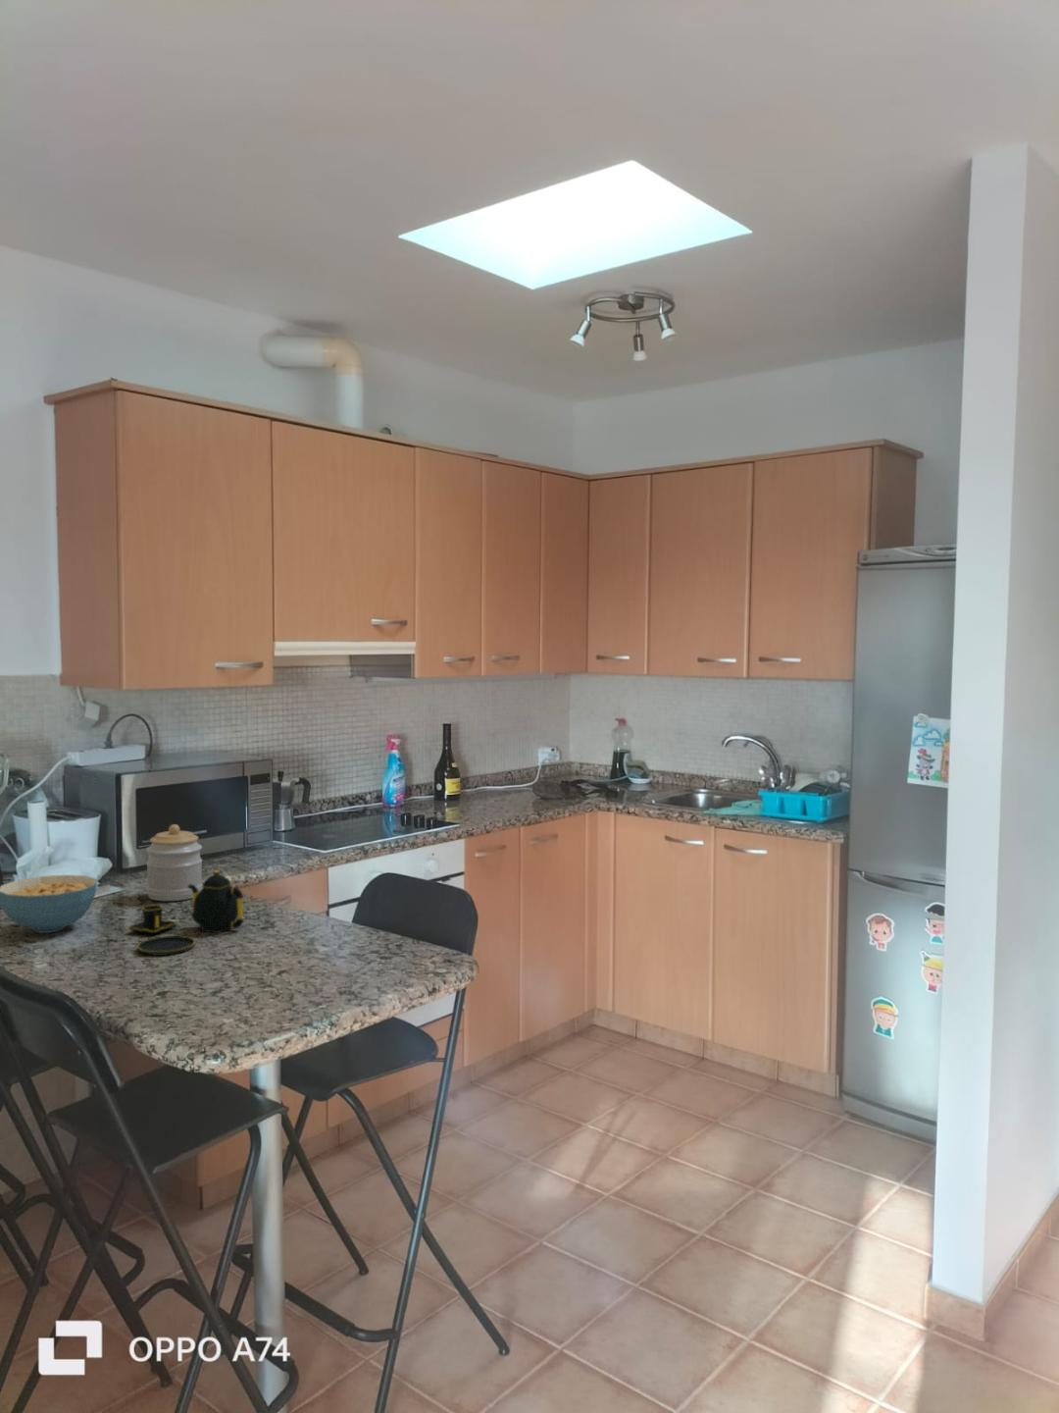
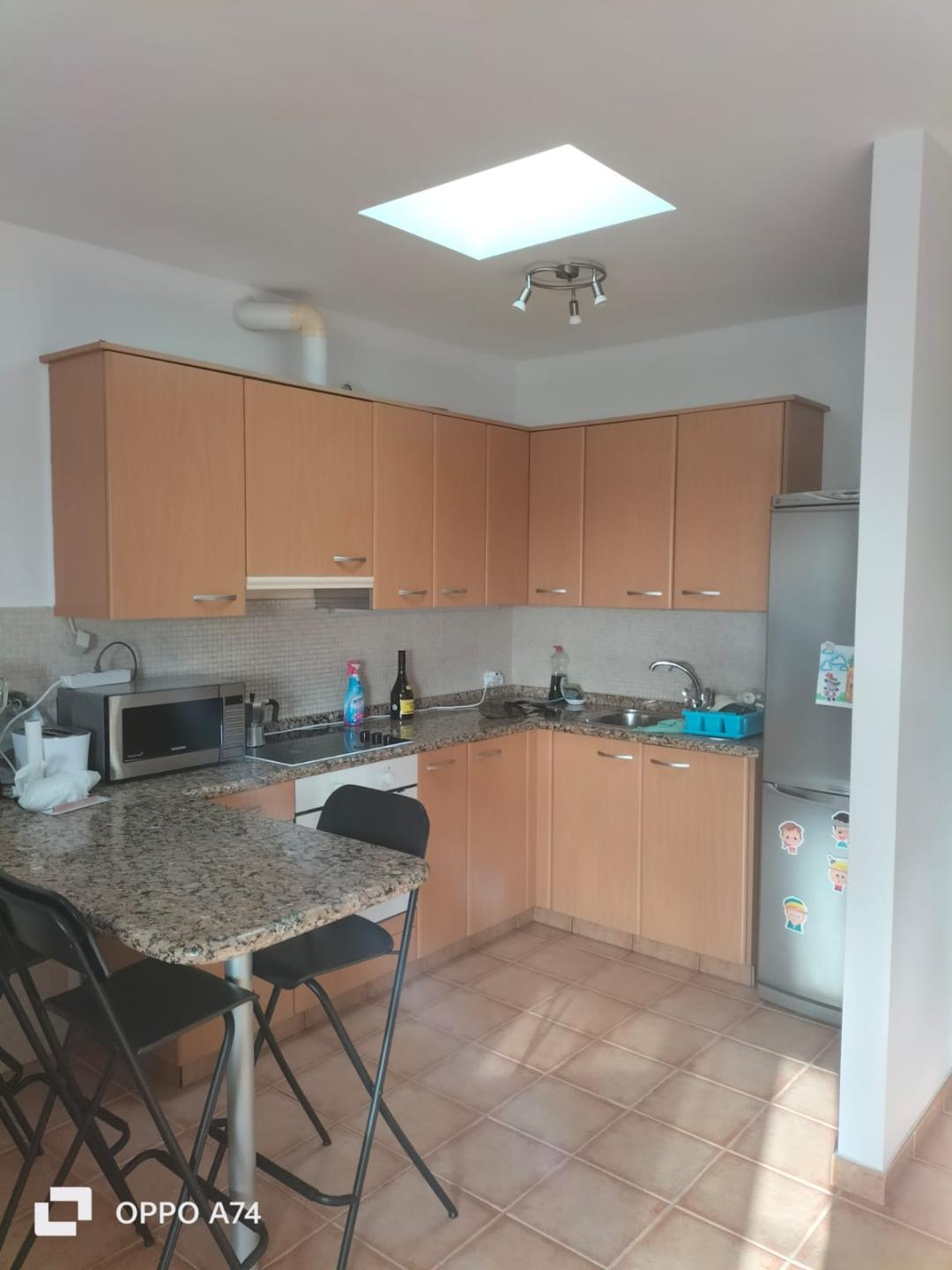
- jar [145,823,202,902]
- teapot [127,869,244,957]
- cereal bowl [0,875,98,935]
